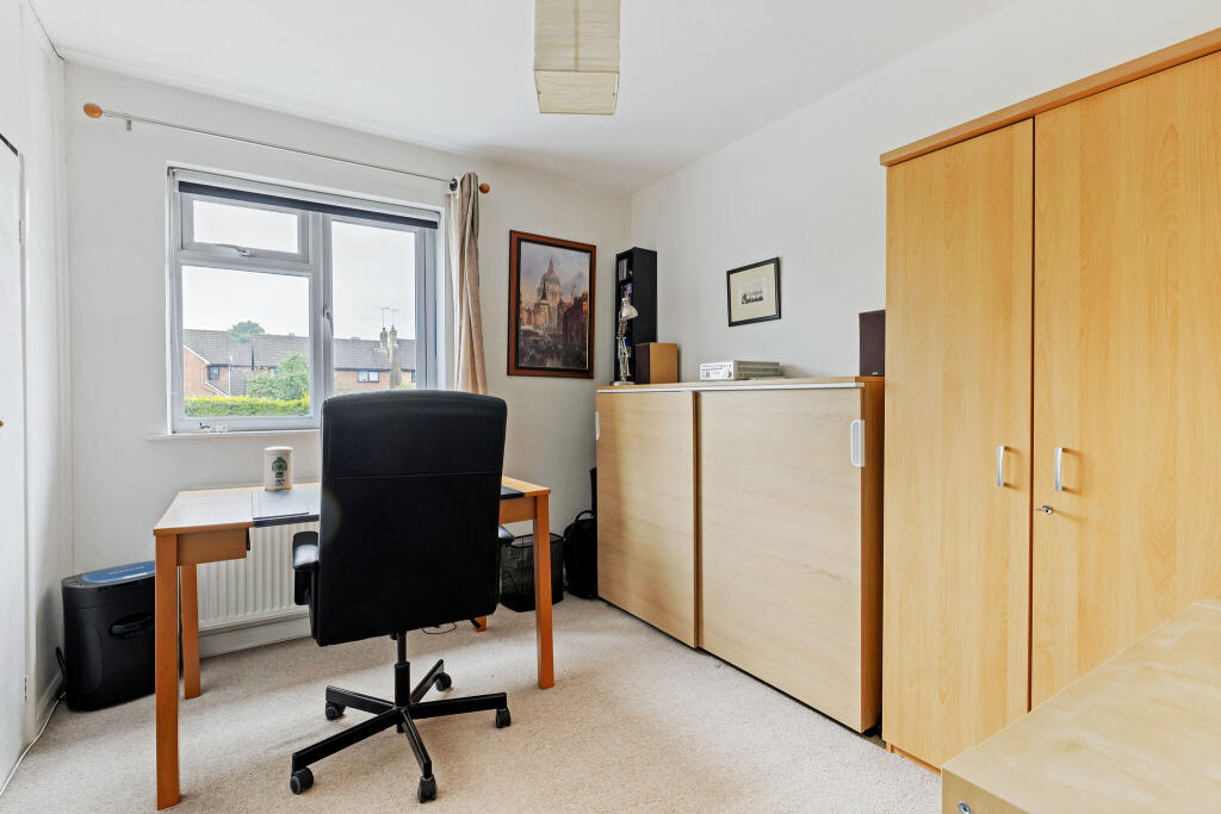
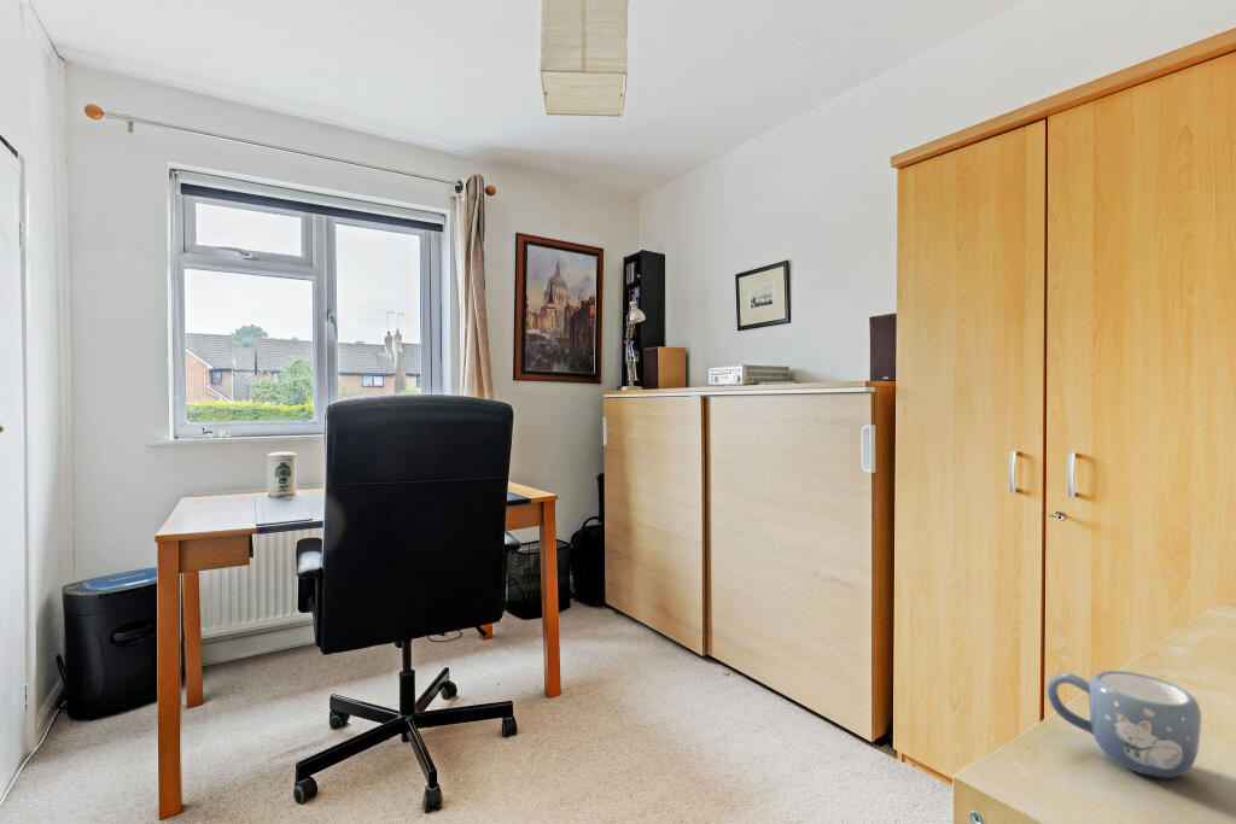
+ mug [1045,670,1202,779]
